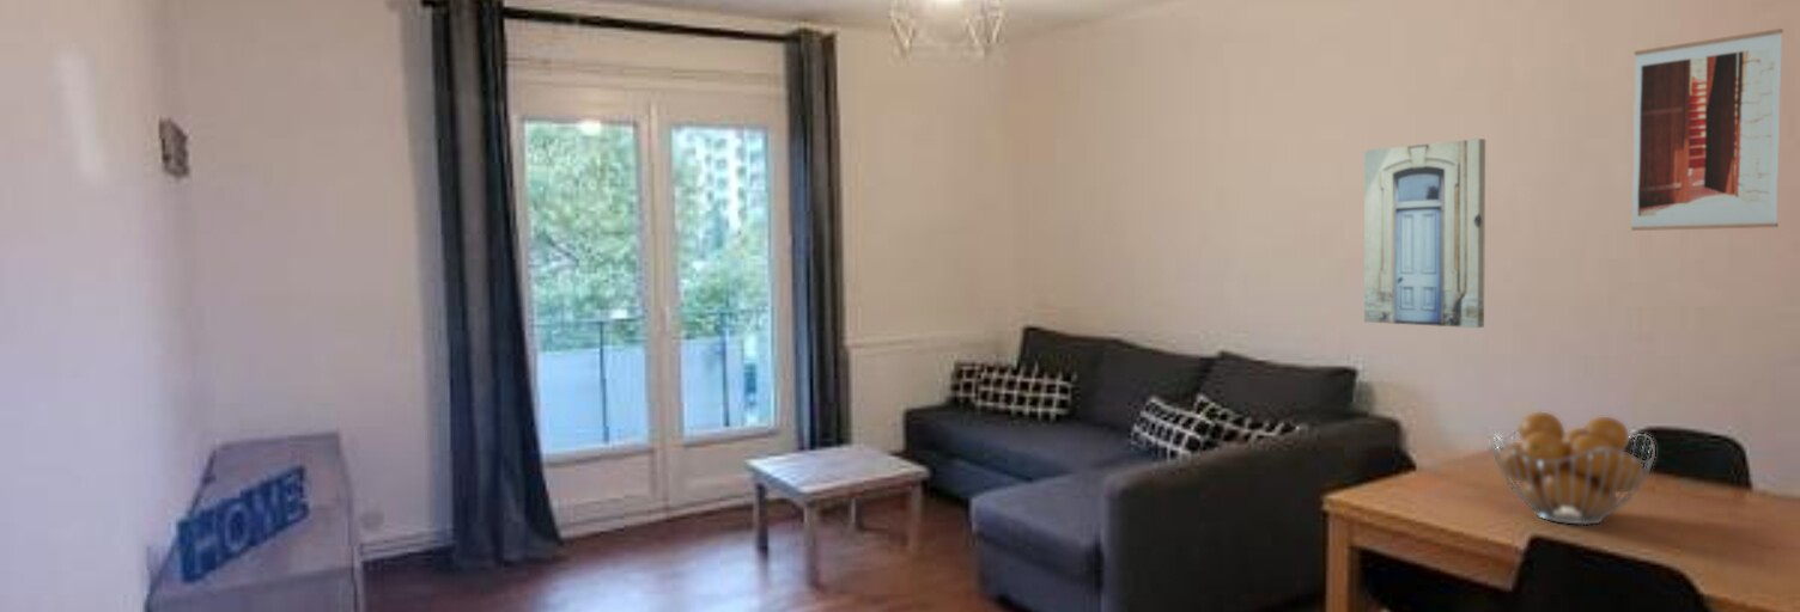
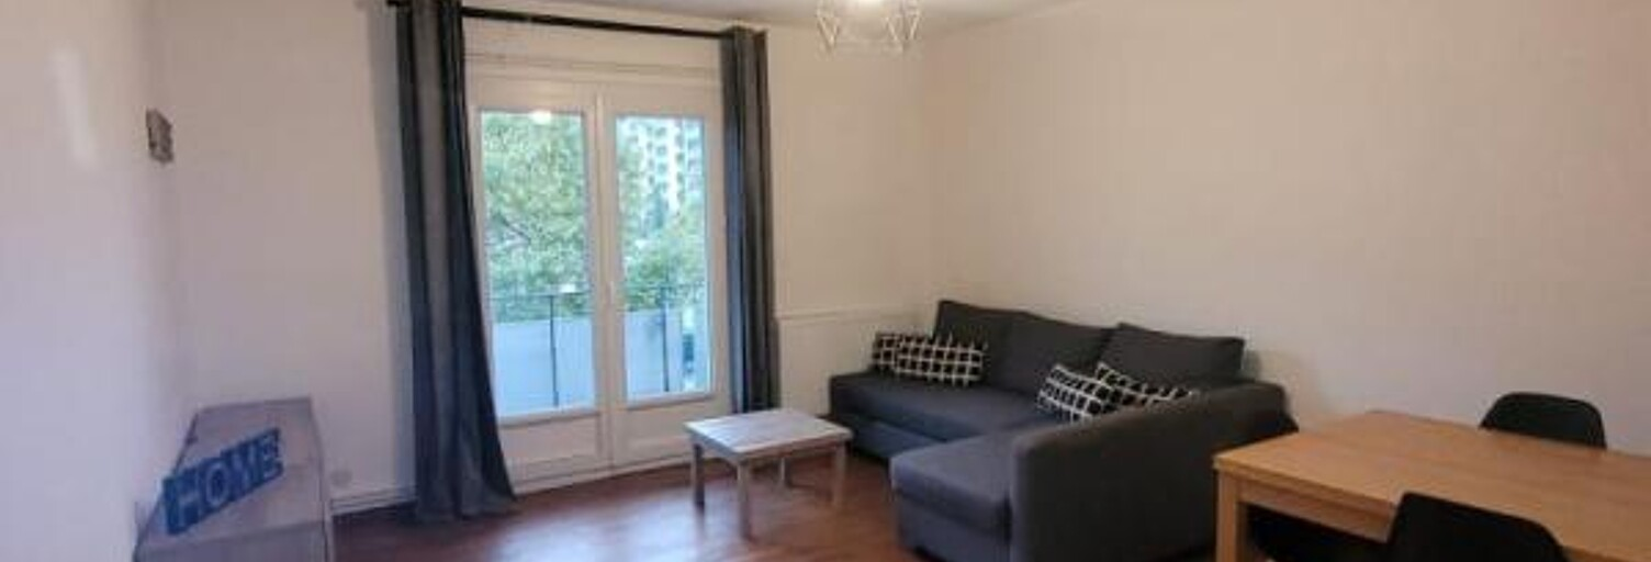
- wall art [1630,27,1783,232]
- fruit basket [1489,410,1656,526]
- wall art [1363,137,1486,329]
